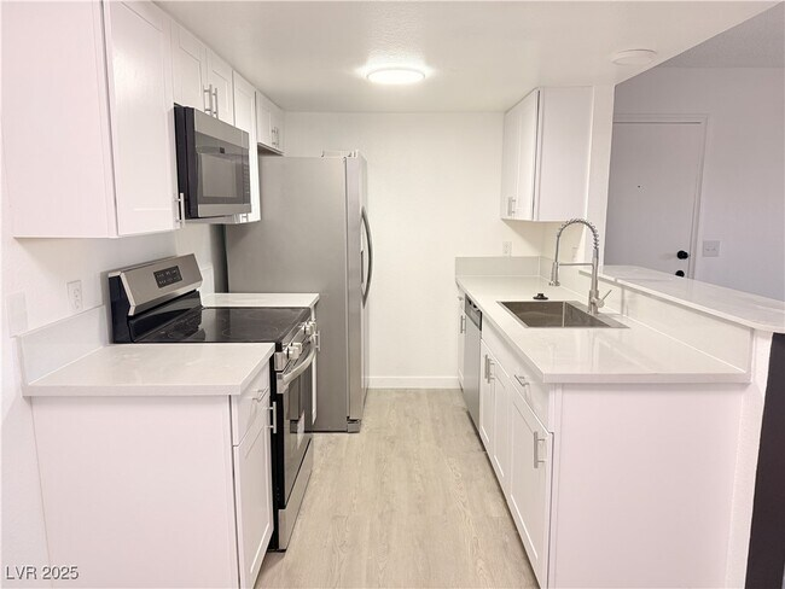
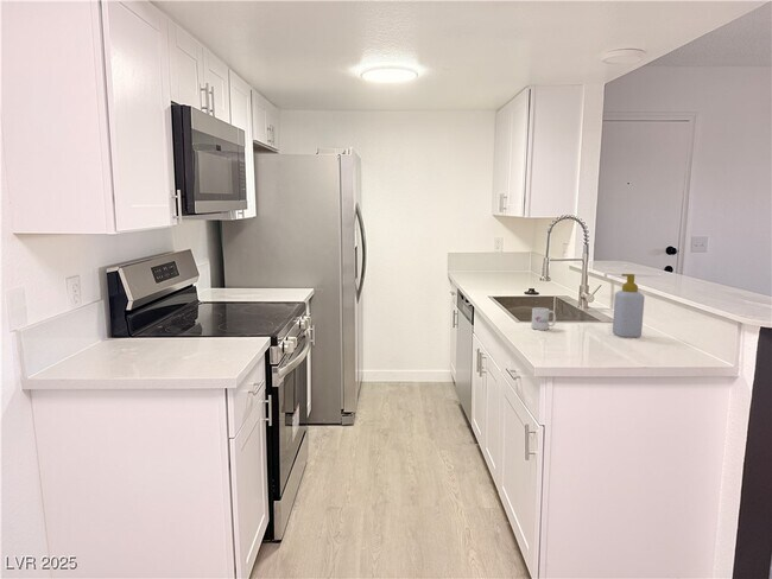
+ soap bottle [612,273,646,338]
+ mug [531,306,557,331]
